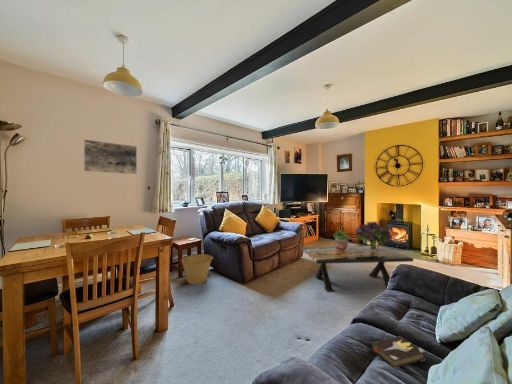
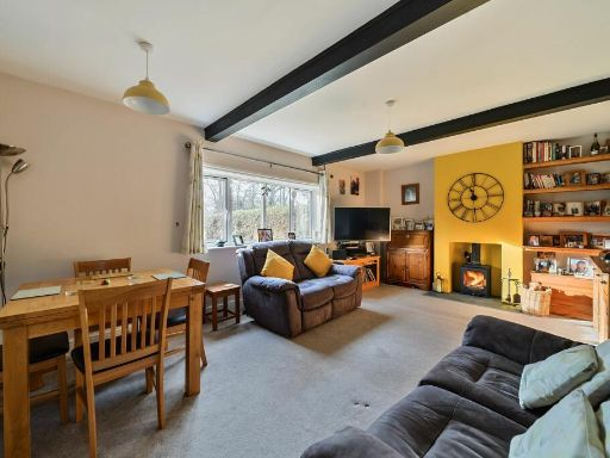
- coffee table [301,245,414,292]
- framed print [83,138,138,175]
- potted plant [332,229,351,252]
- basket [180,253,214,285]
- bouquet [354,220,393,251]
- hardback book [371,335,426,370]
